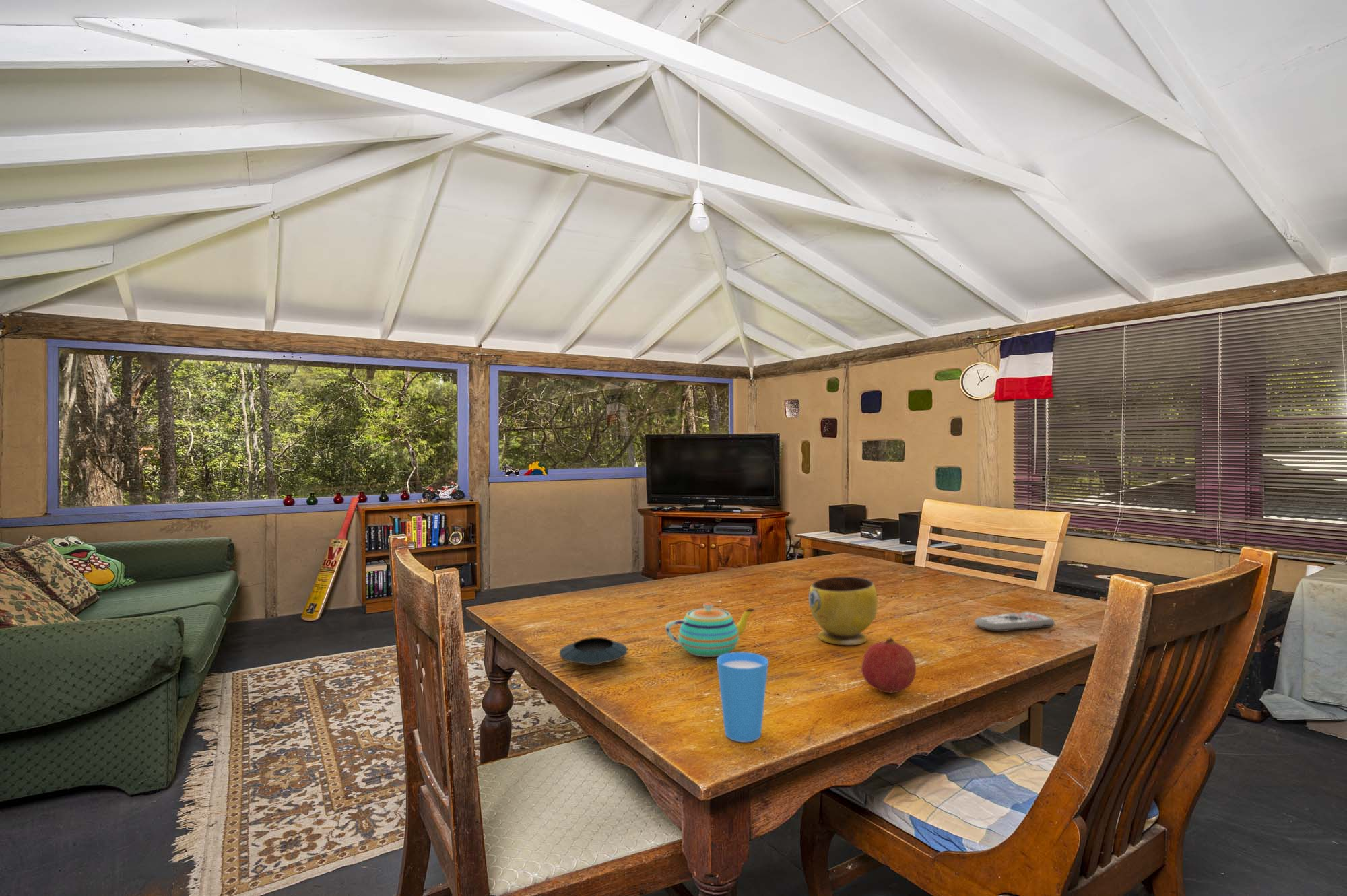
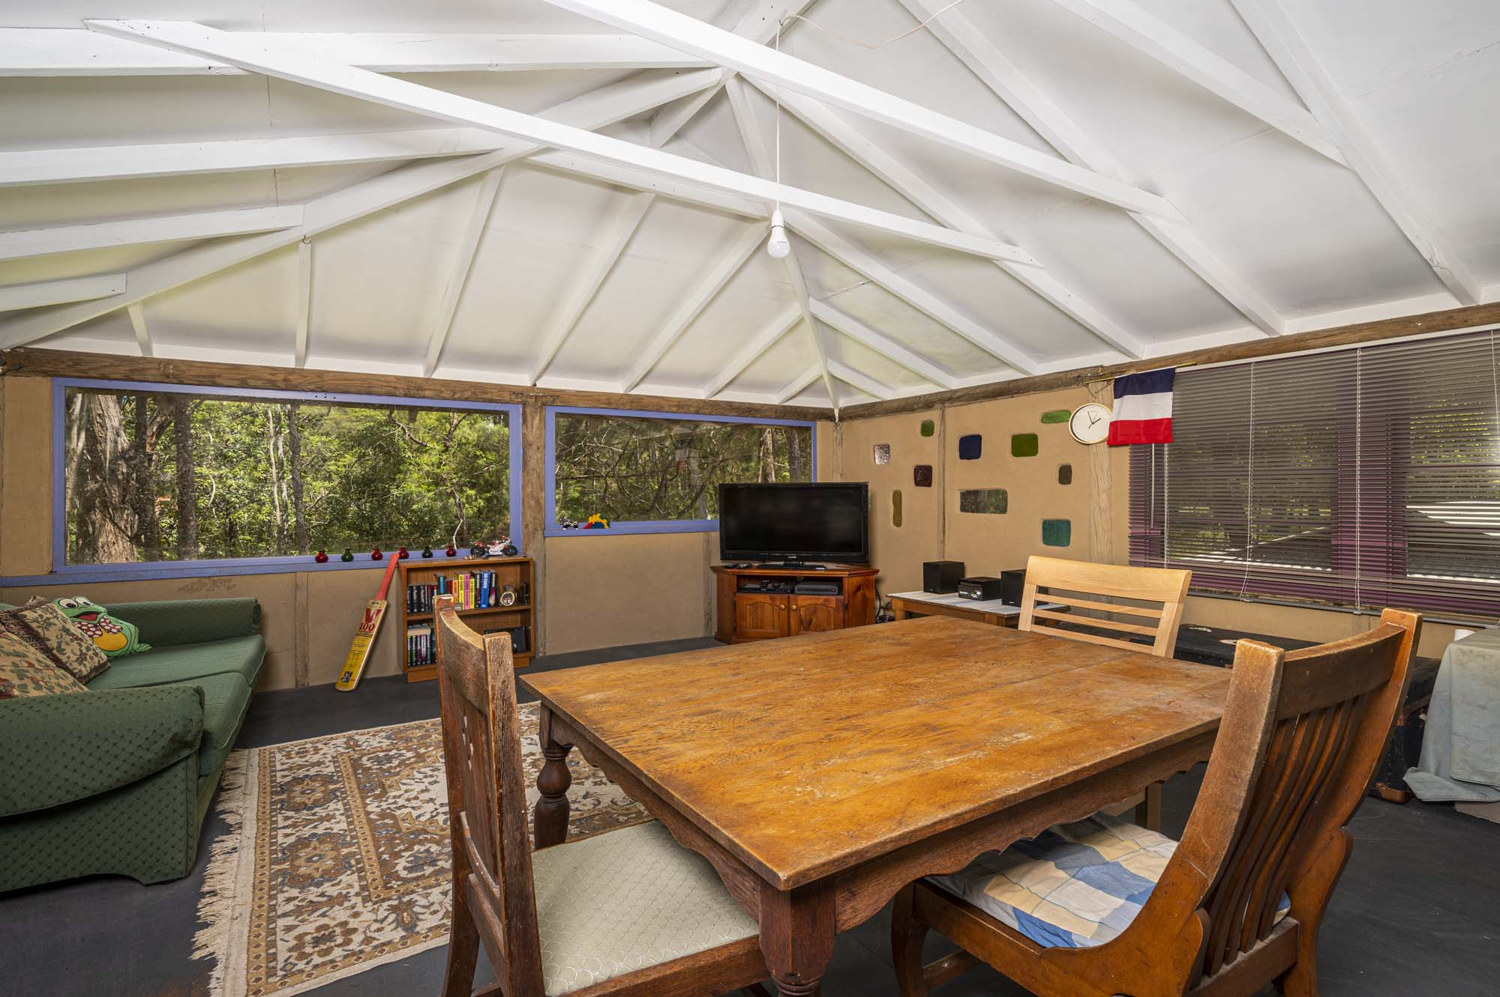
- fruit [861,637,917,693]
- cup [716,652,769,743]
- teapot [665,602,755,658]
- saucer [559,637,628,666]
- bowl [808,576,878,646]
- remote control [974,611,1055,632]
